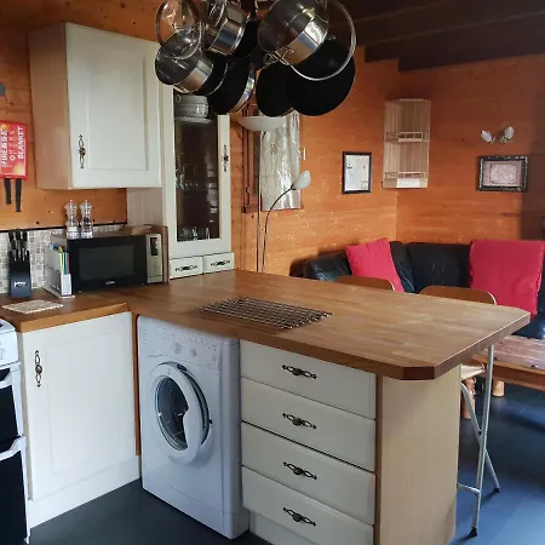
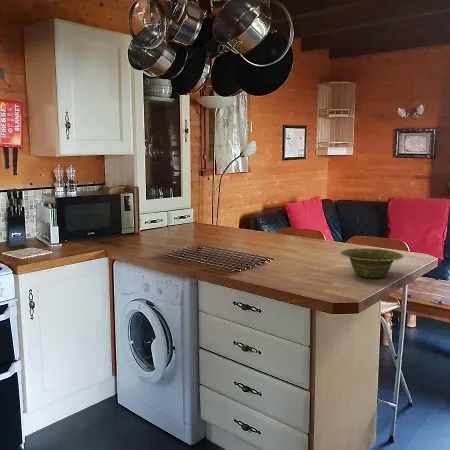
+ dish [339,247,405,279]
